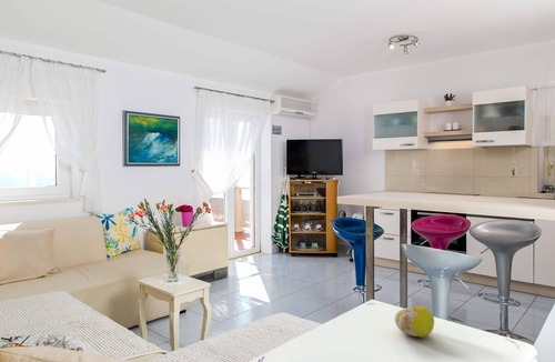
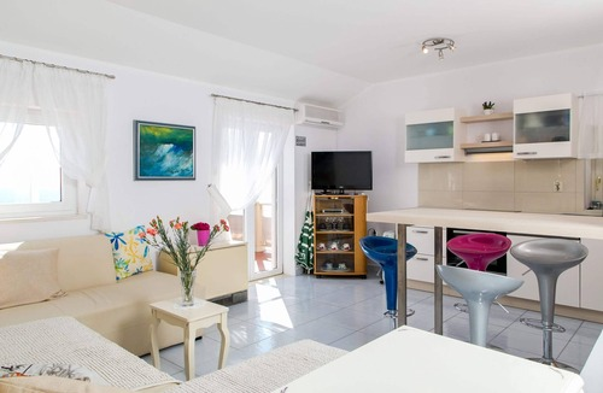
- fruit [394,305,435,339]
